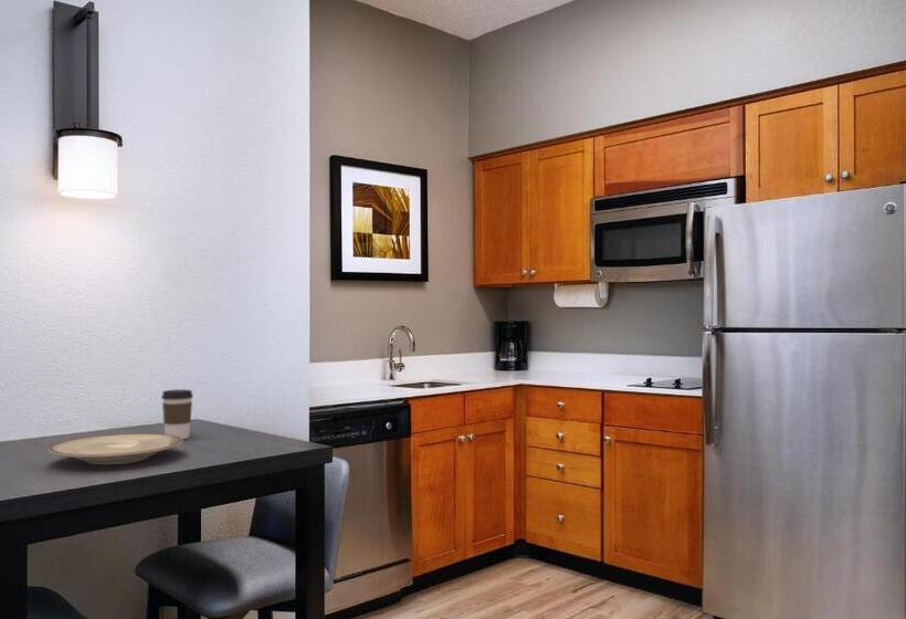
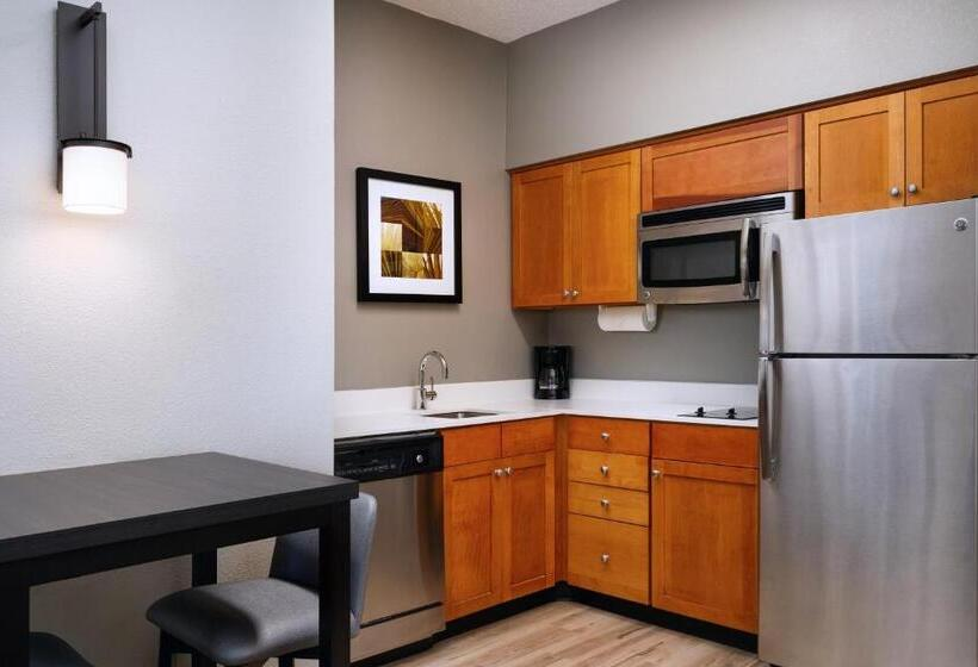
- plate [48,432,183,465]
- coffee cup [160,388,194,440]
